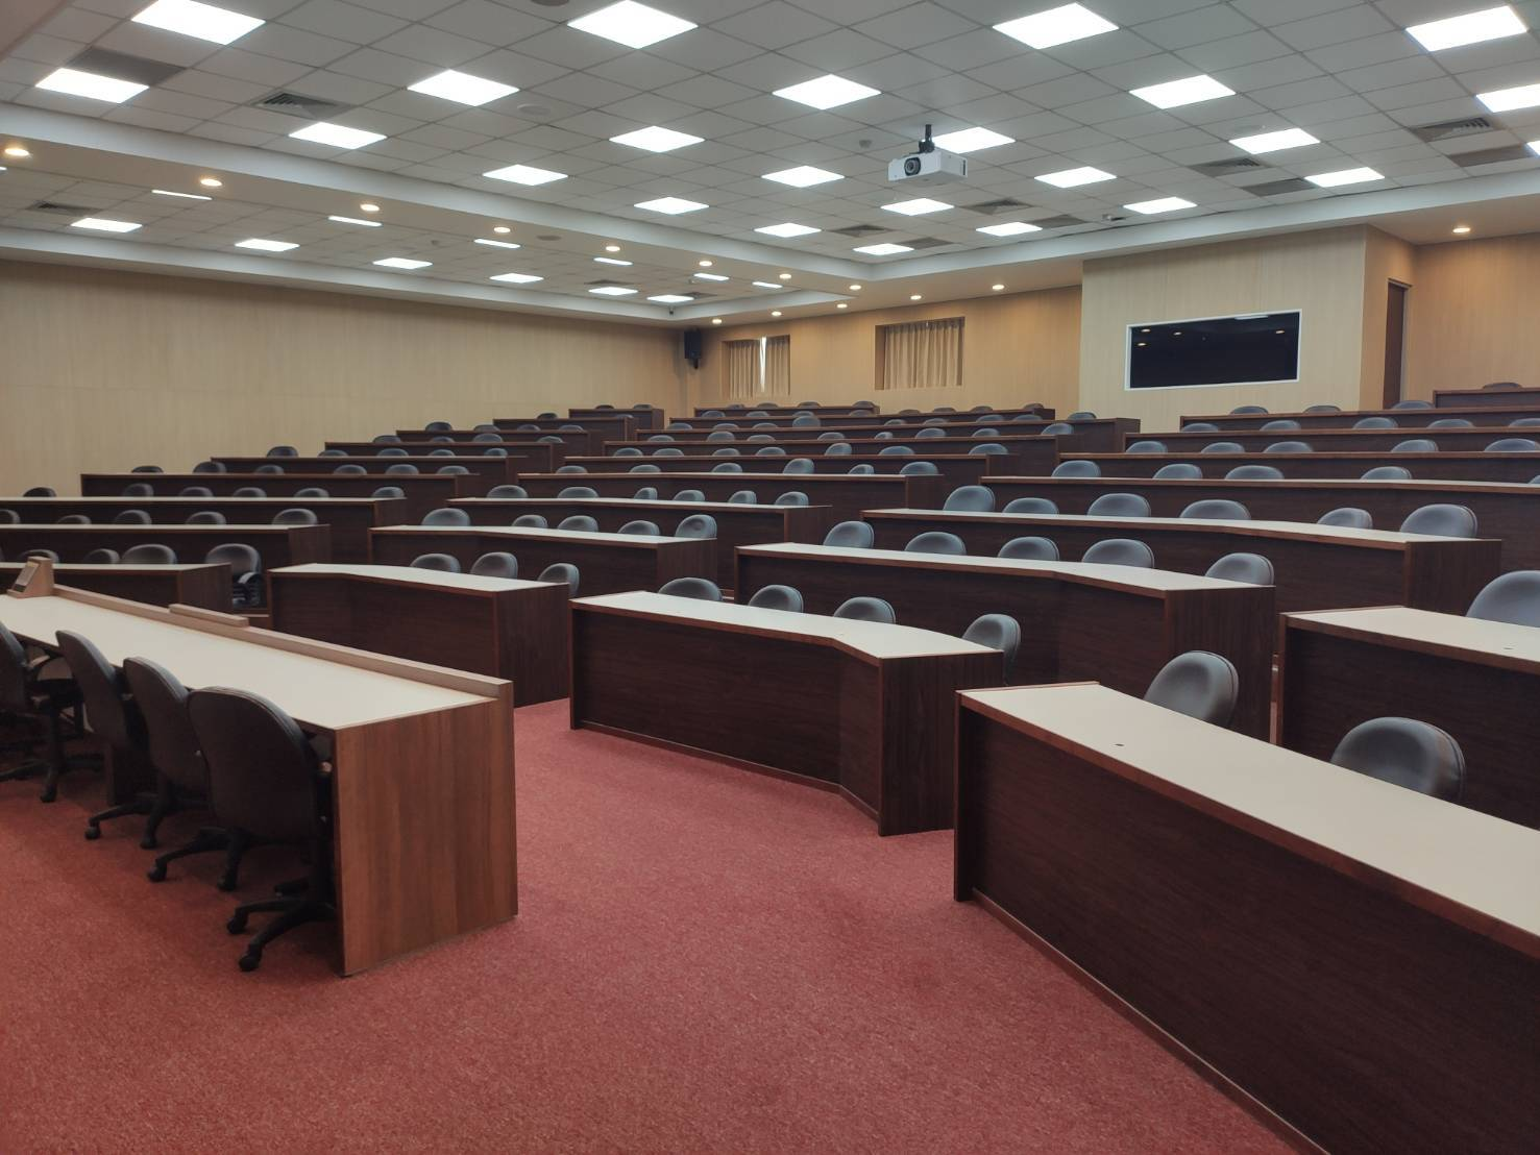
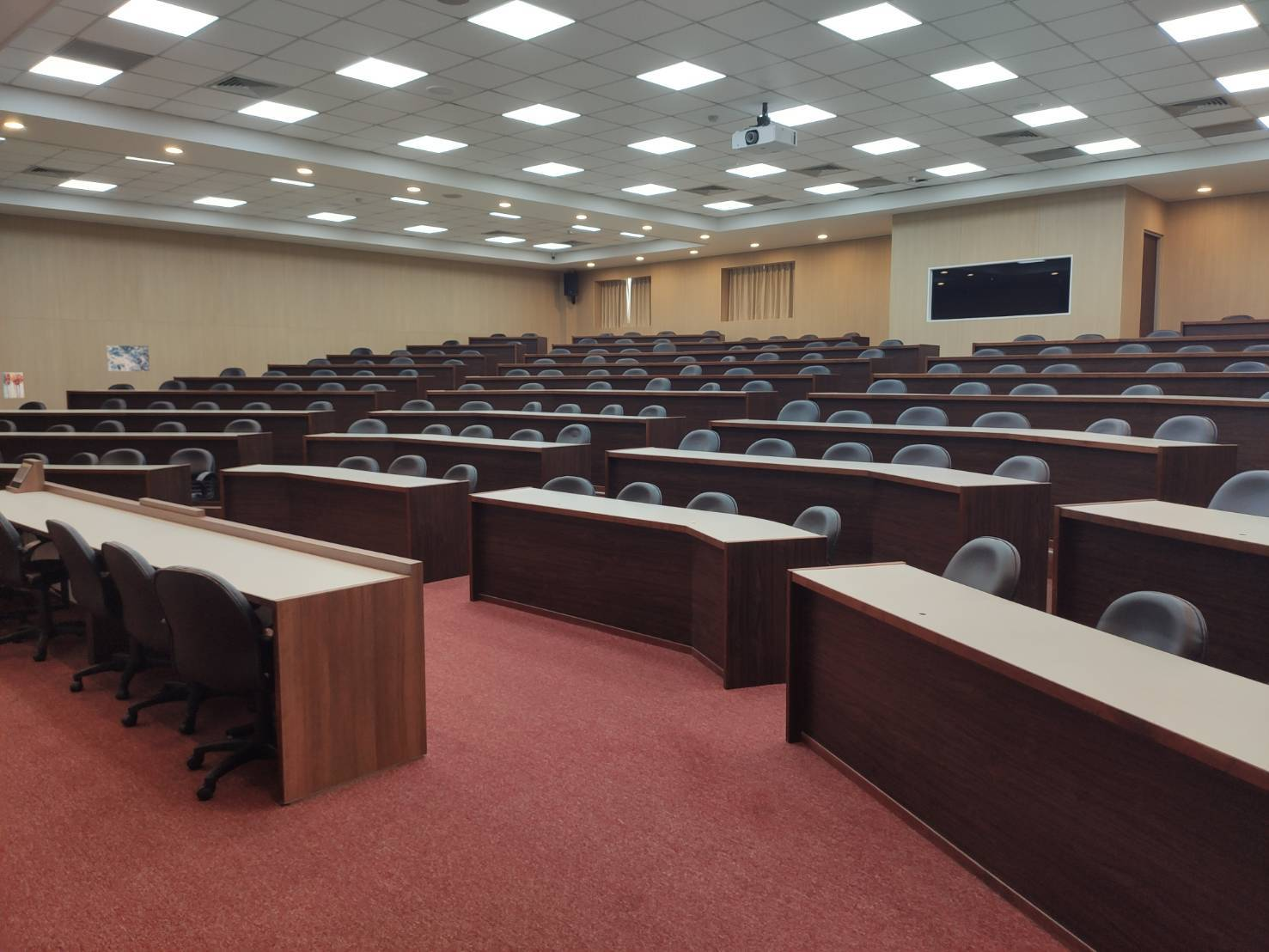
+ wall art [106,345,150,372]
+ wall art [1,371,26,399]
